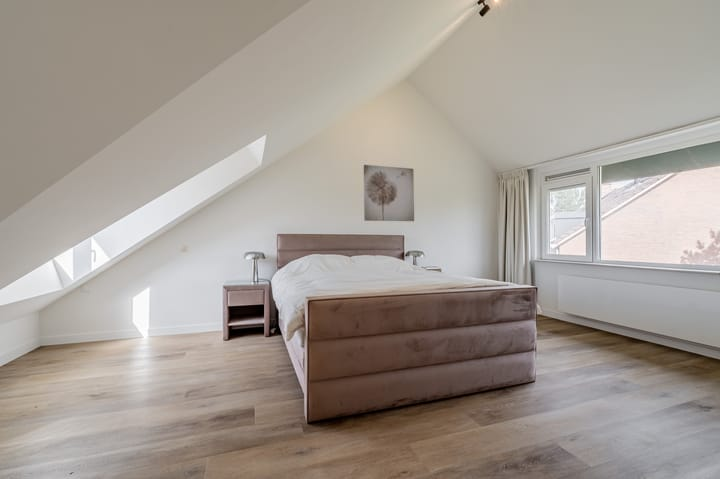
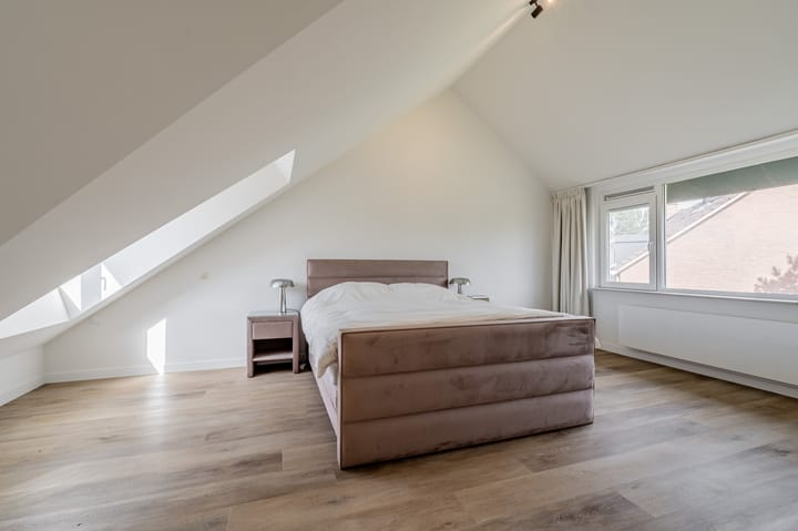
- wall art [363,164,415,222]
